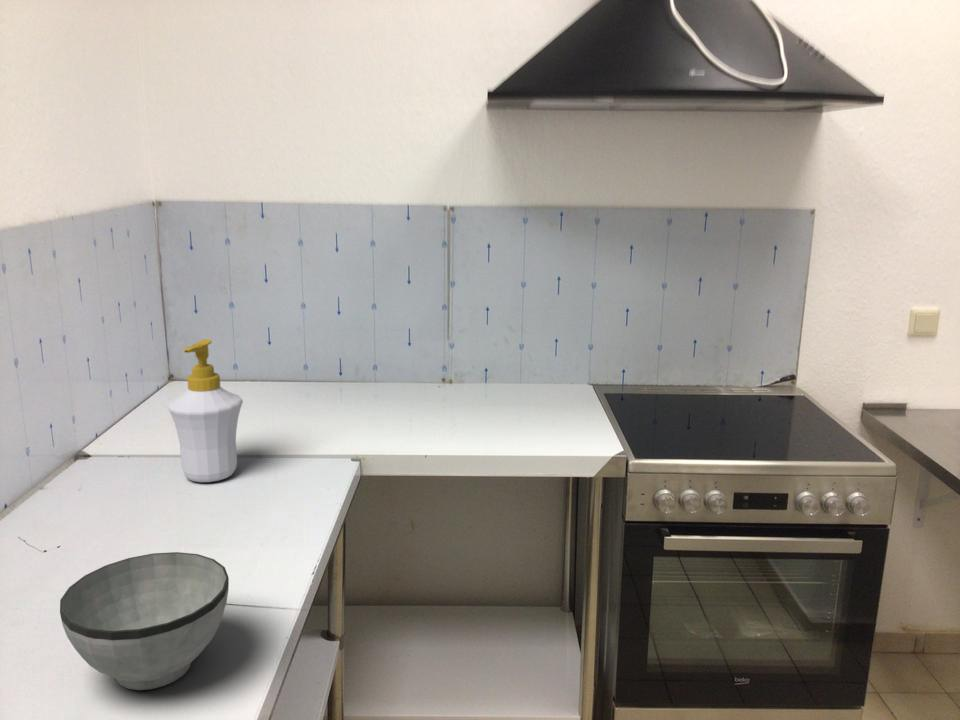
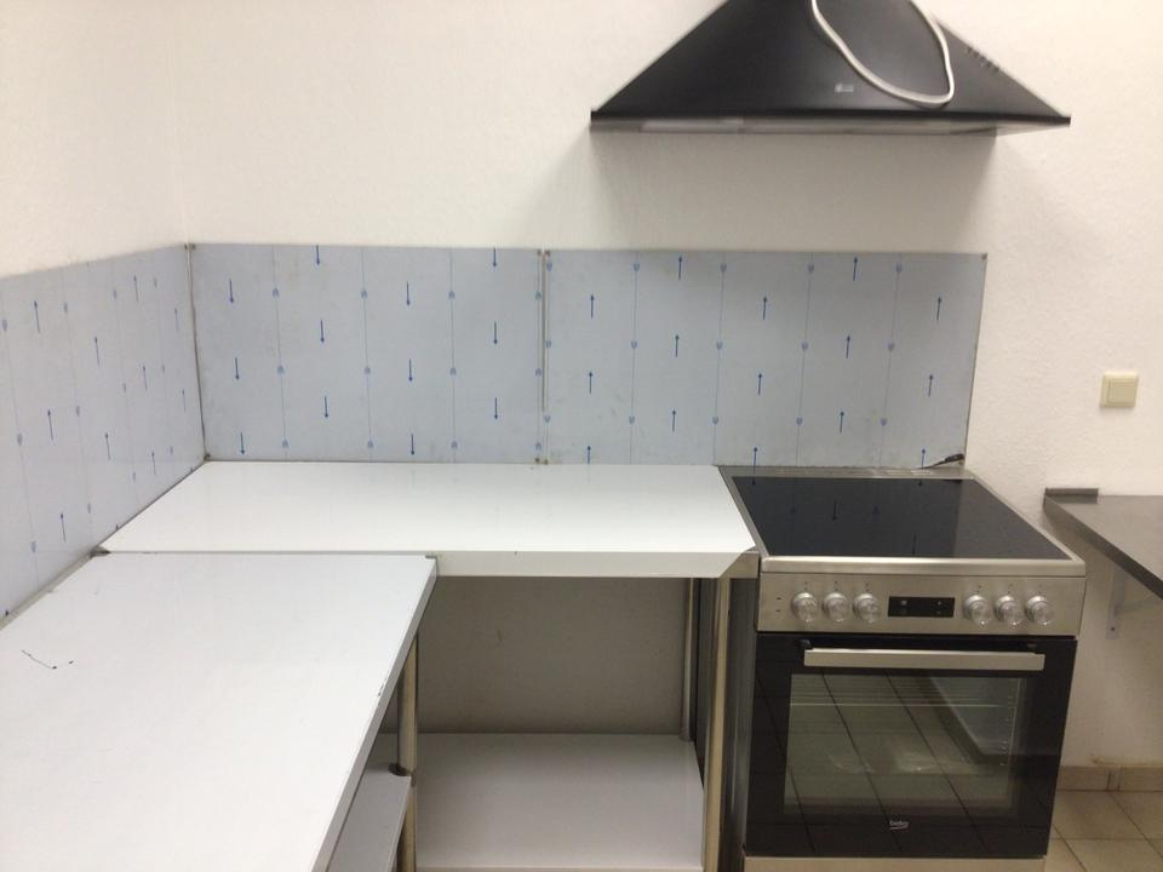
- soap bottle [166,338,244,483]
- bowl [59,551,230,691]
